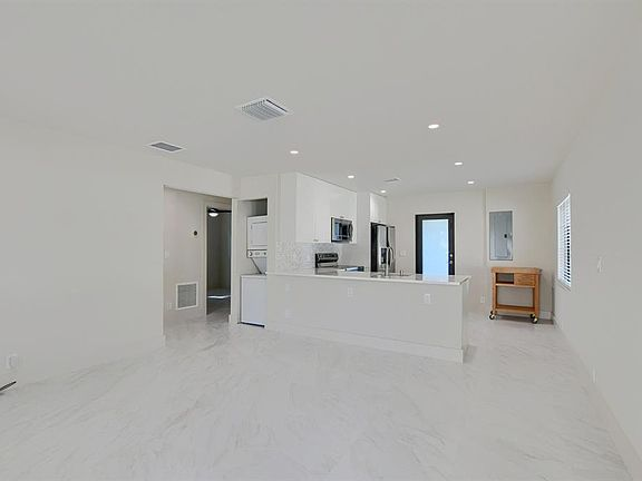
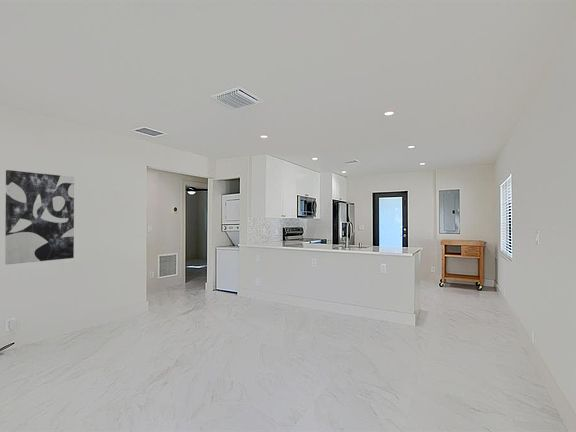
+ wall art [4,169,75,265]
